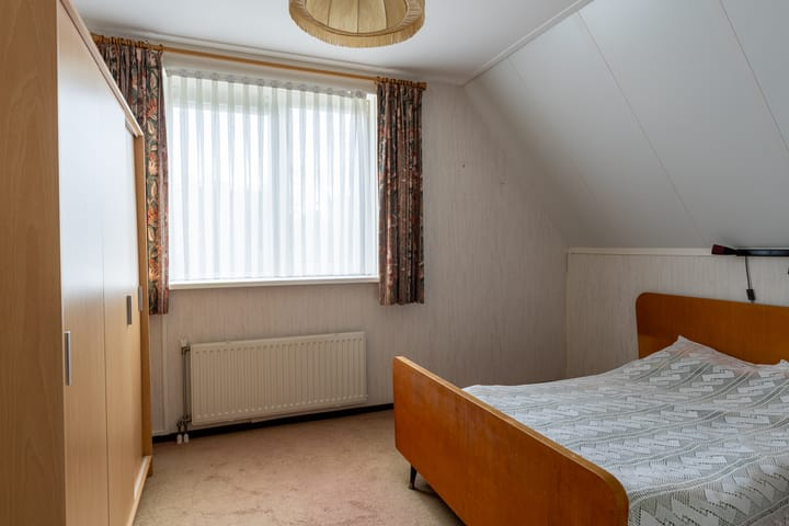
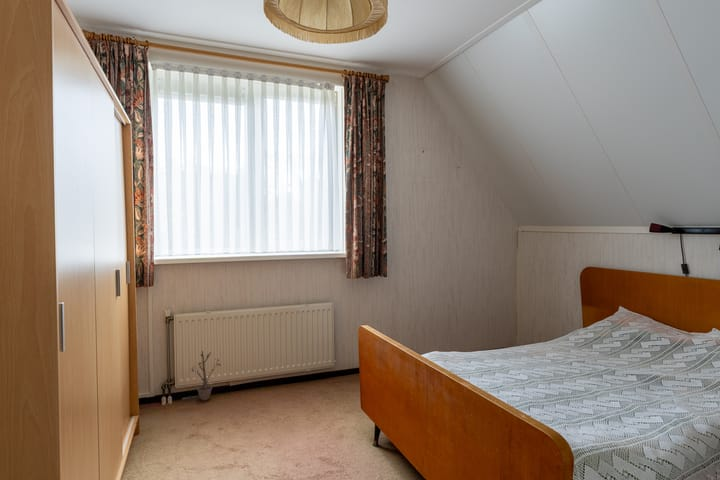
+ decorative plant [181,350,222,402]
